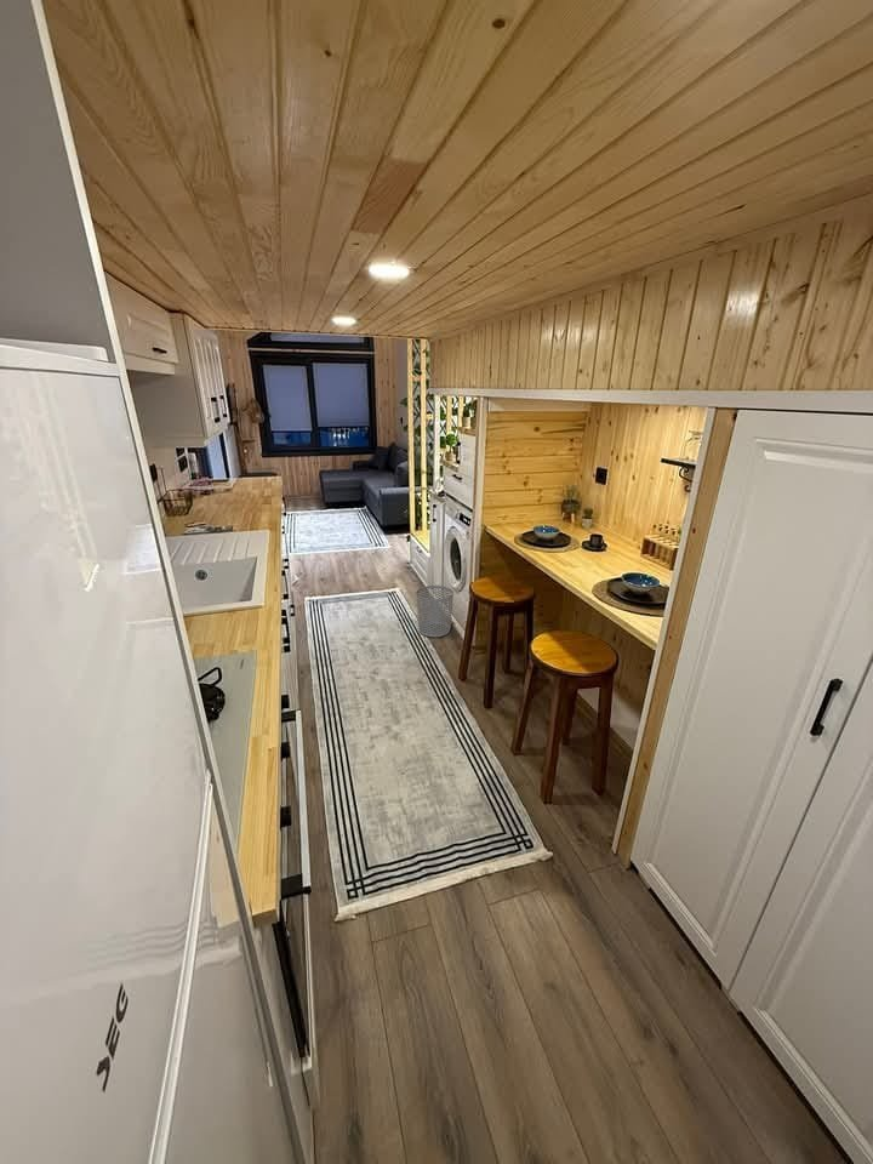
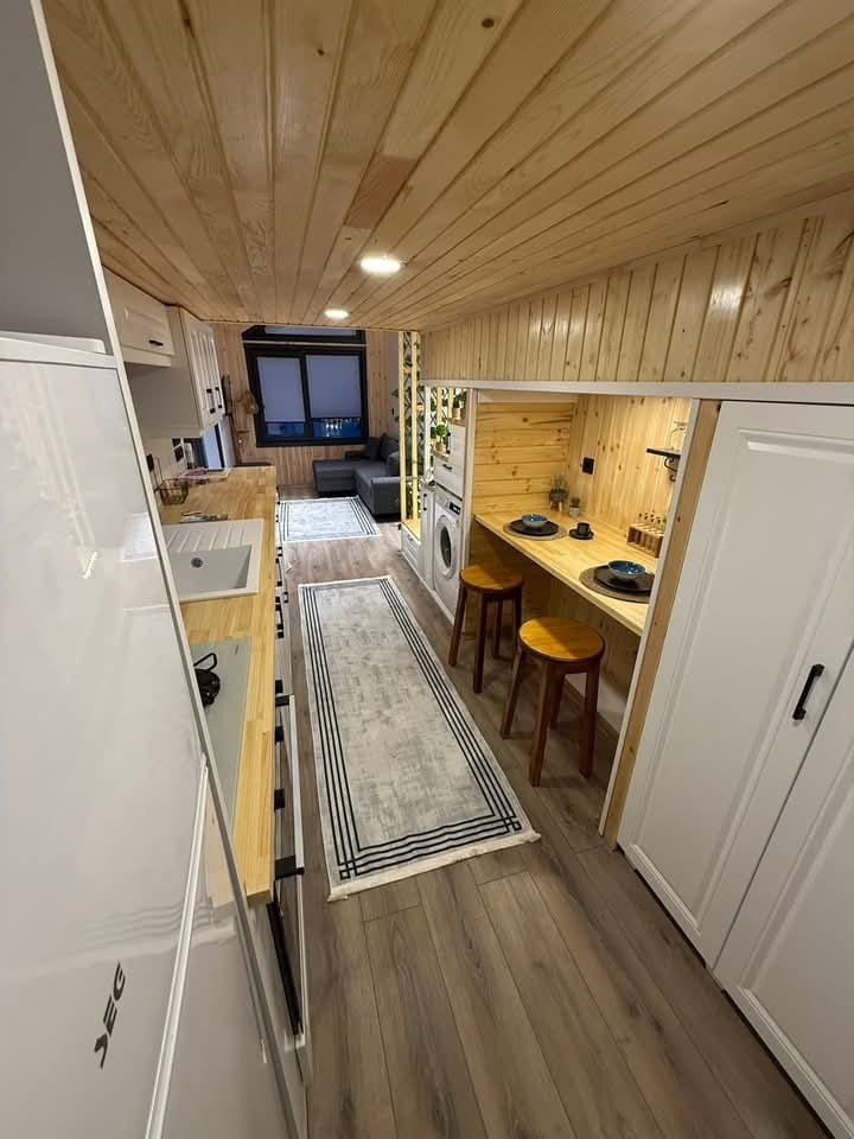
- waste bin [416,584,455,638]
